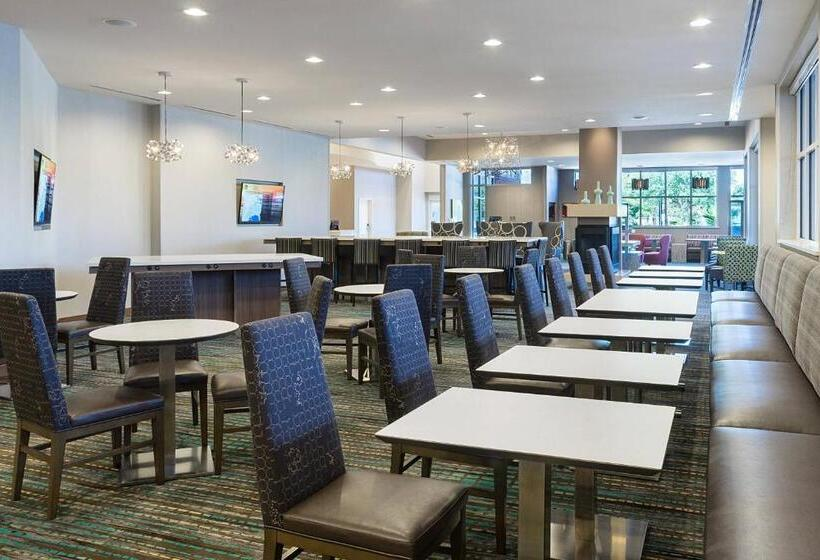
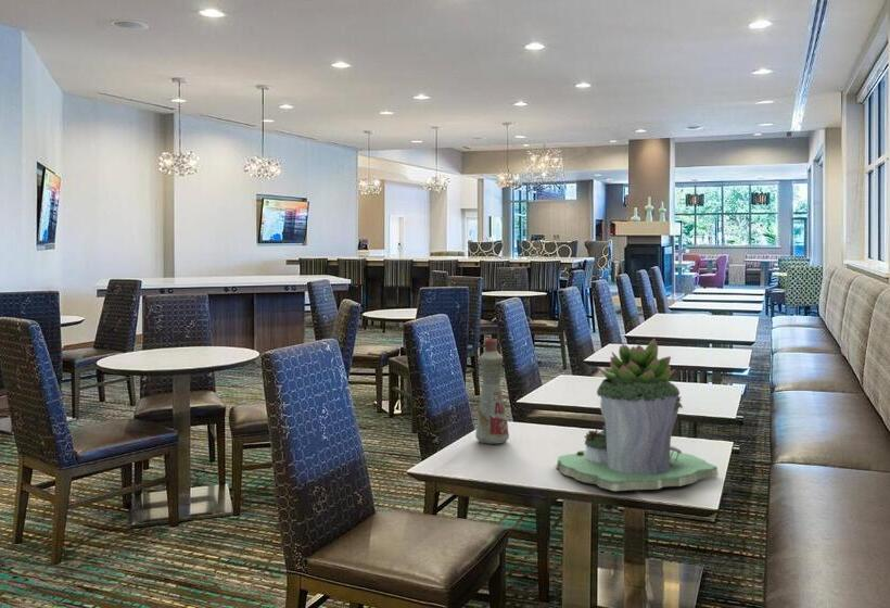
+ bottle [474,337,510,445]
+ succulent planter [556,338,720,492]
